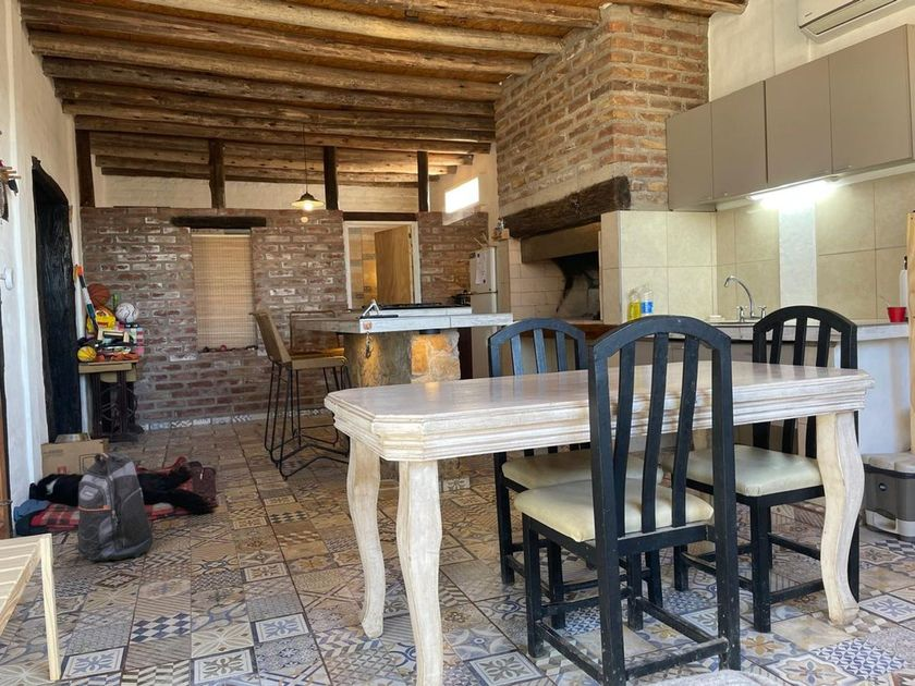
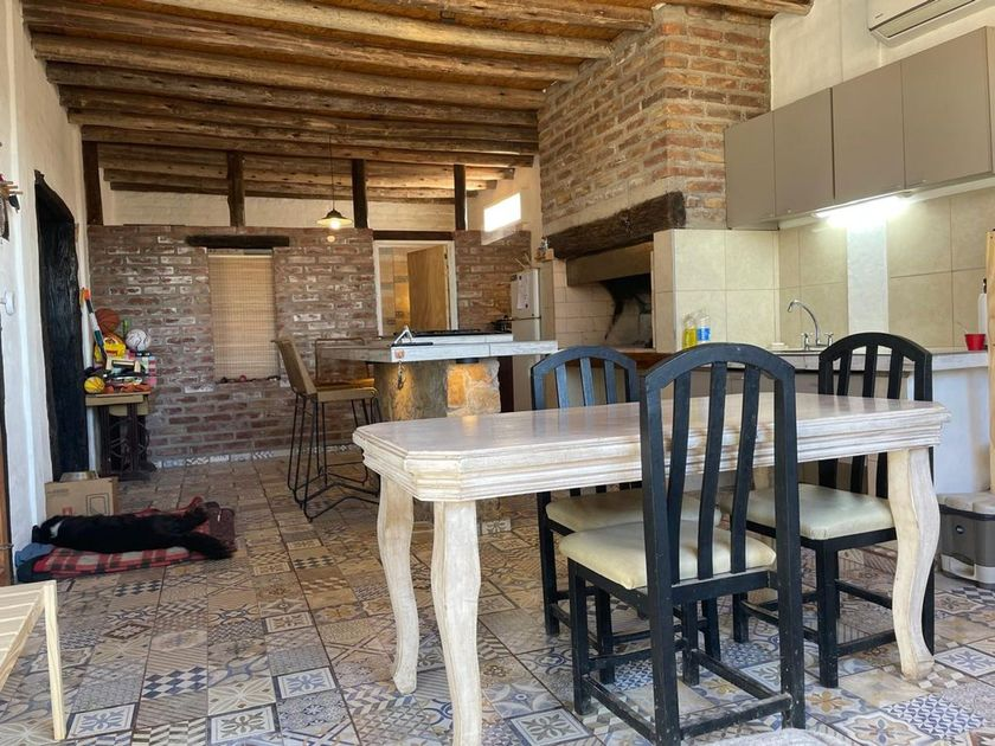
- backpack [76,451,154,563]
